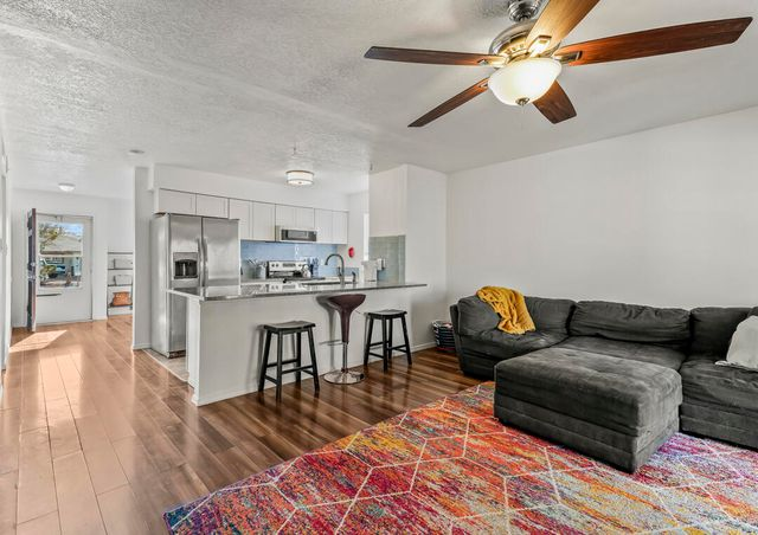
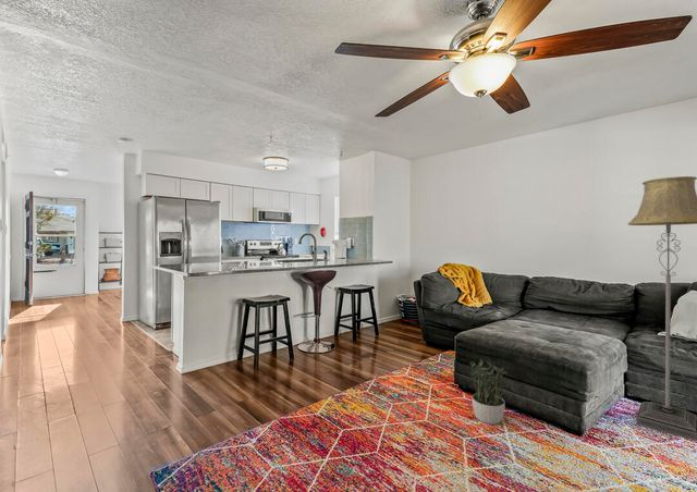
+ floor lamp [627,175,697,442]
+ potted plant [463,358,512,426]
